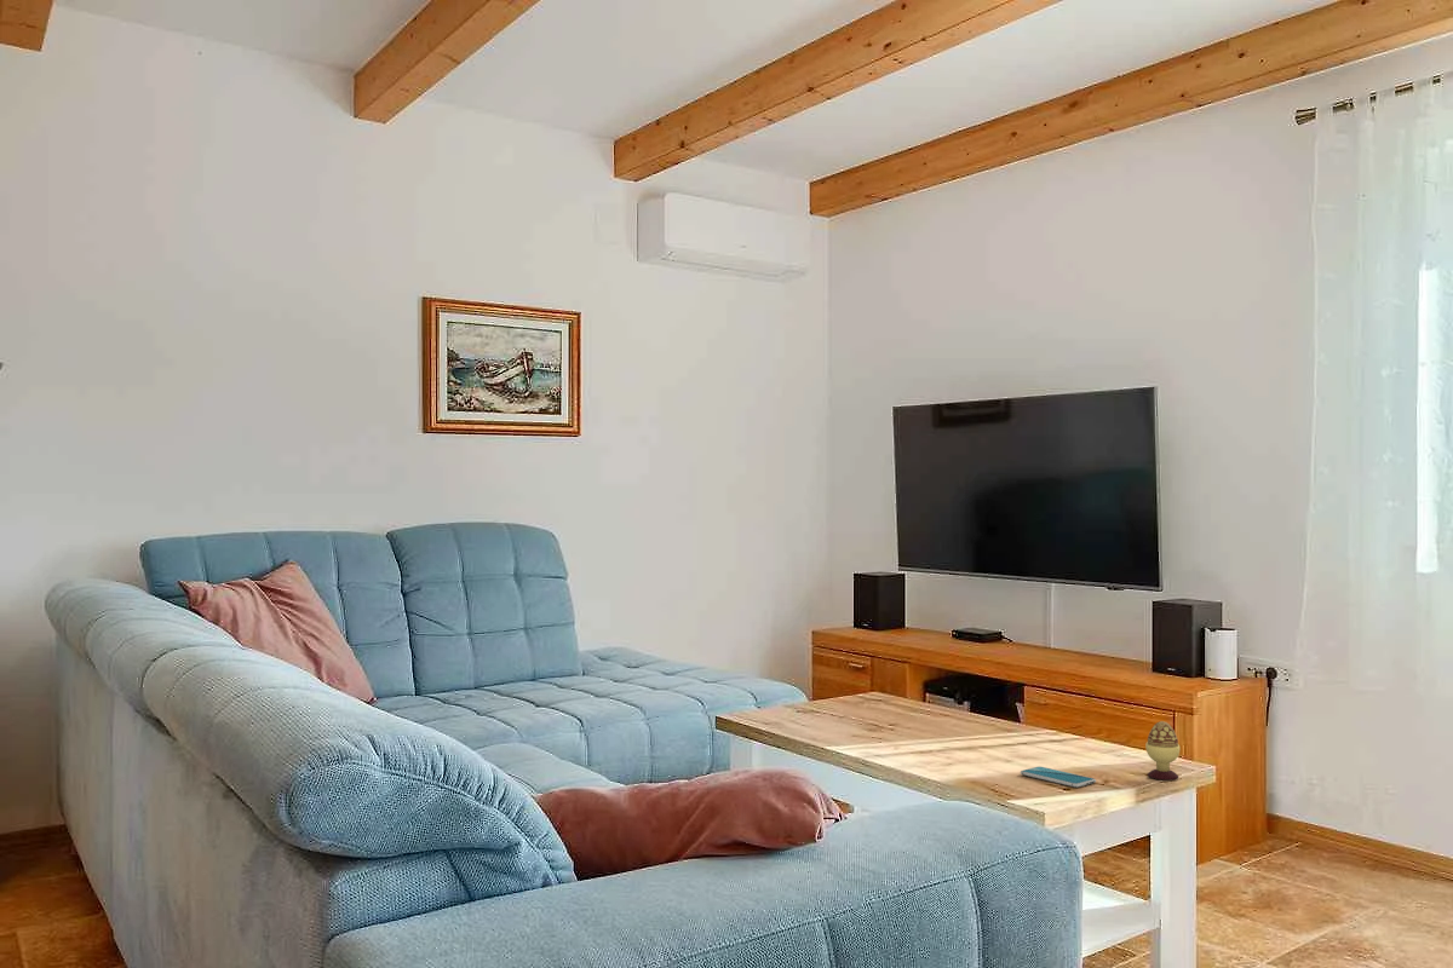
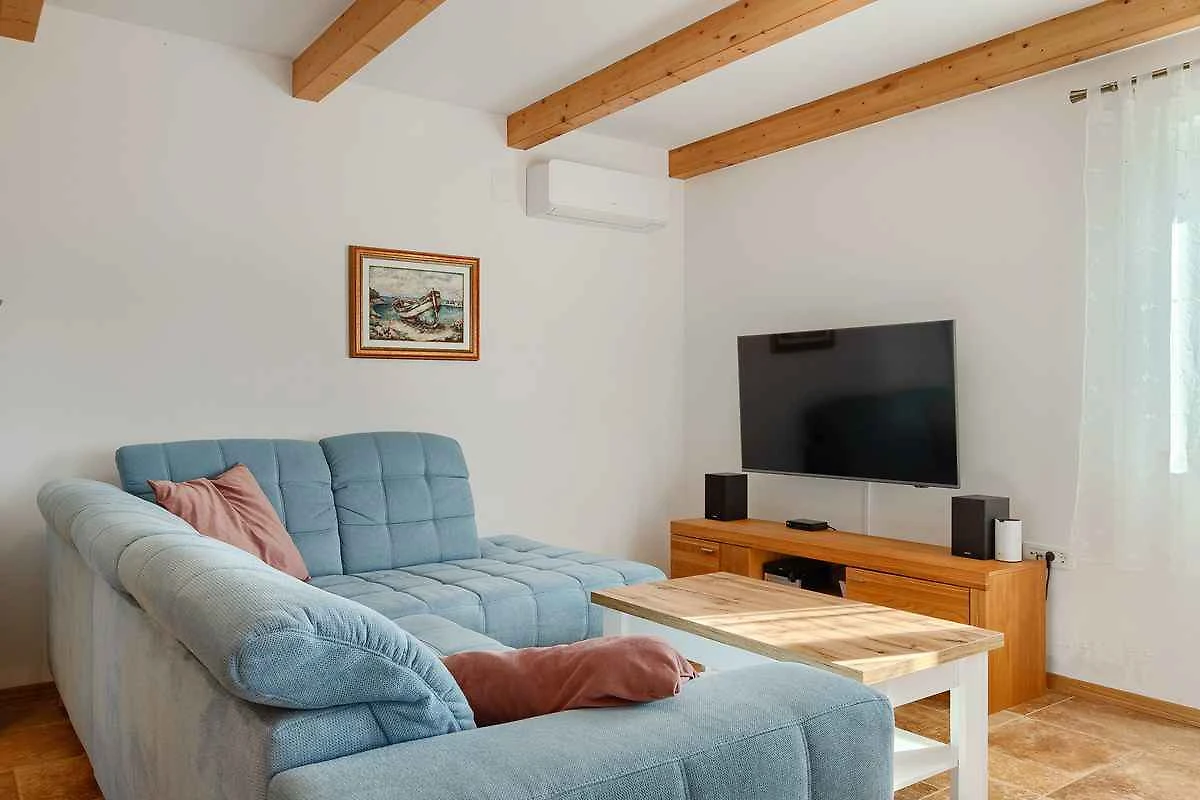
- smartphone [1020,766,1097,789]
- decorative egg [1144,720,1182,782]
